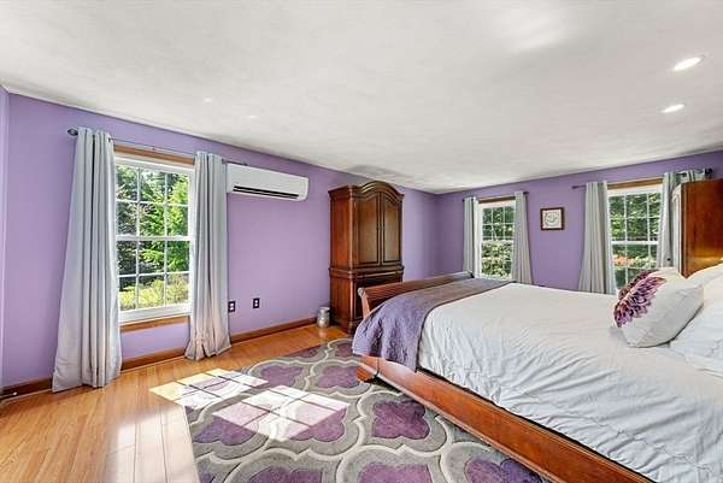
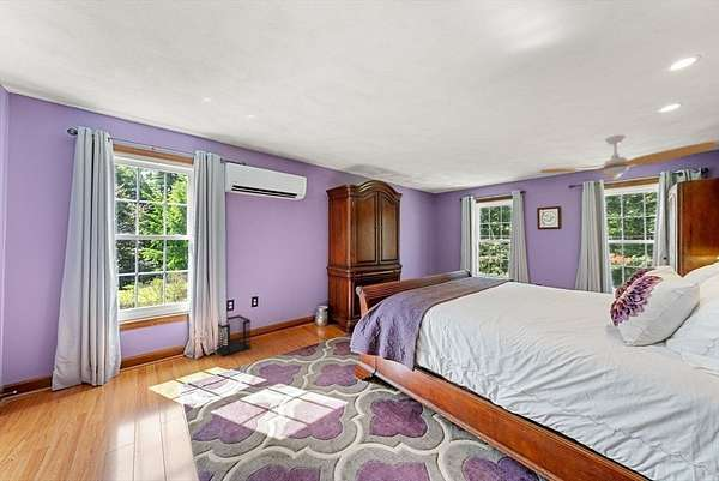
+ electric fan [539,134,718,181]
+ wastebasket [215,314,252,357]
